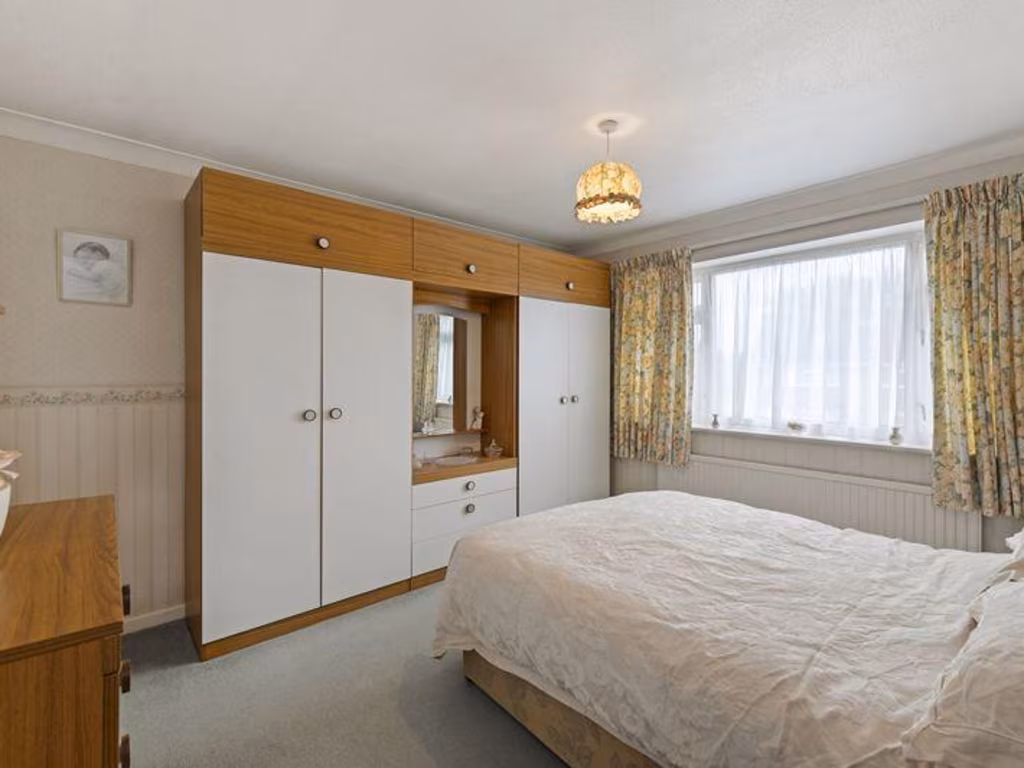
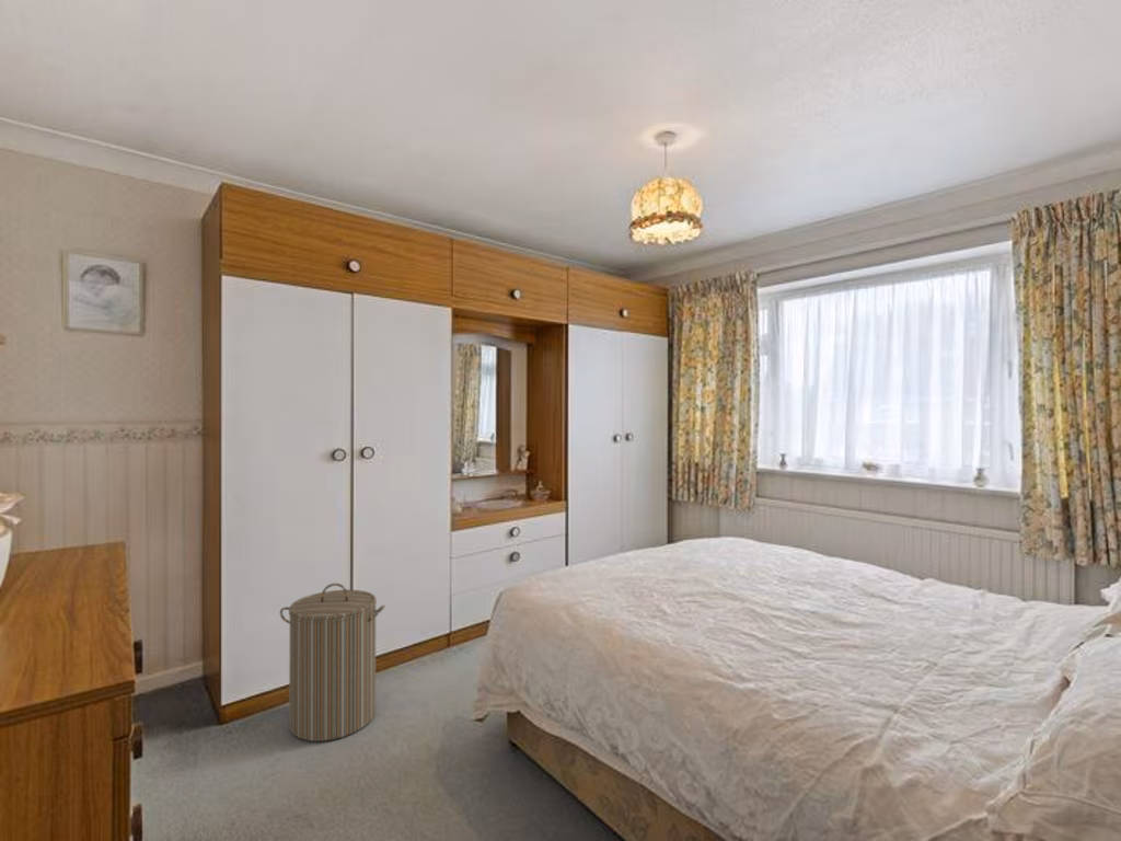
+ laundry hamper [279,583,385,742]
